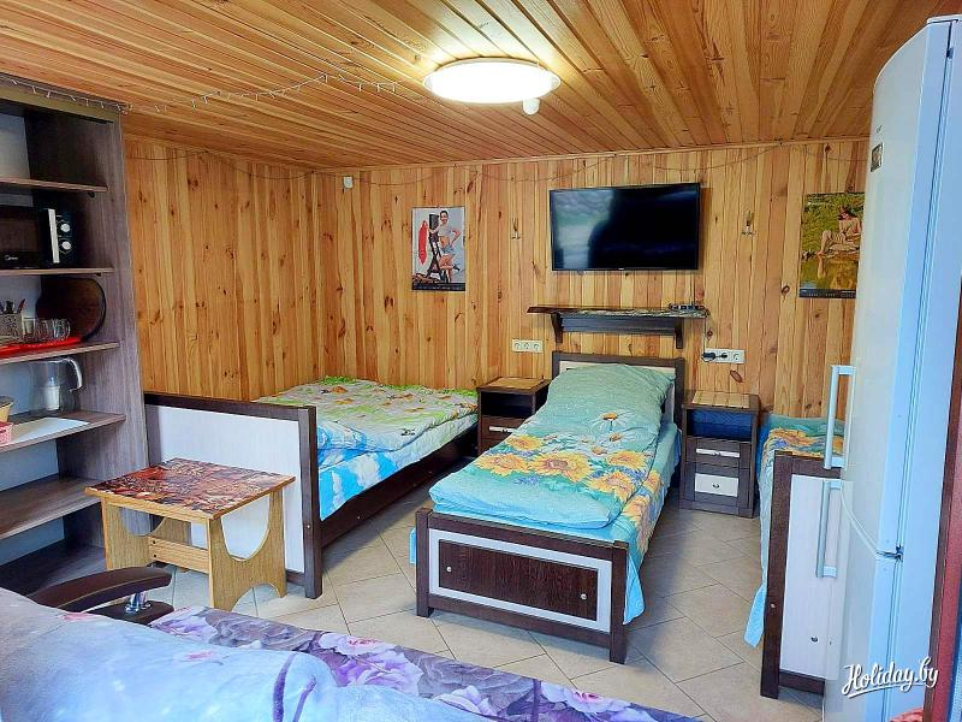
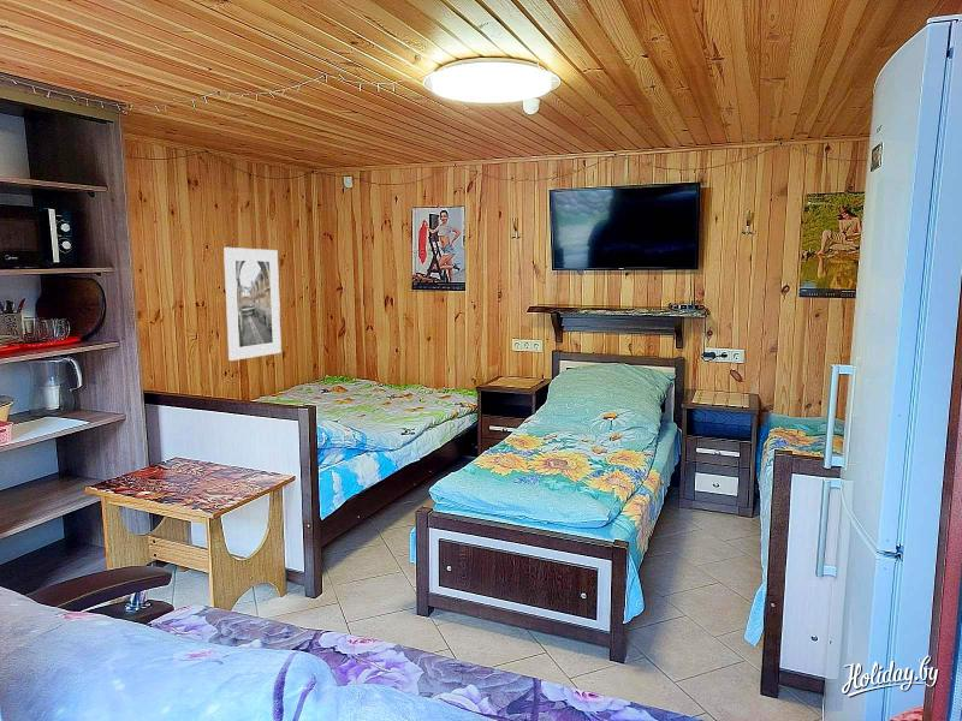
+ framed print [222,246,283,362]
